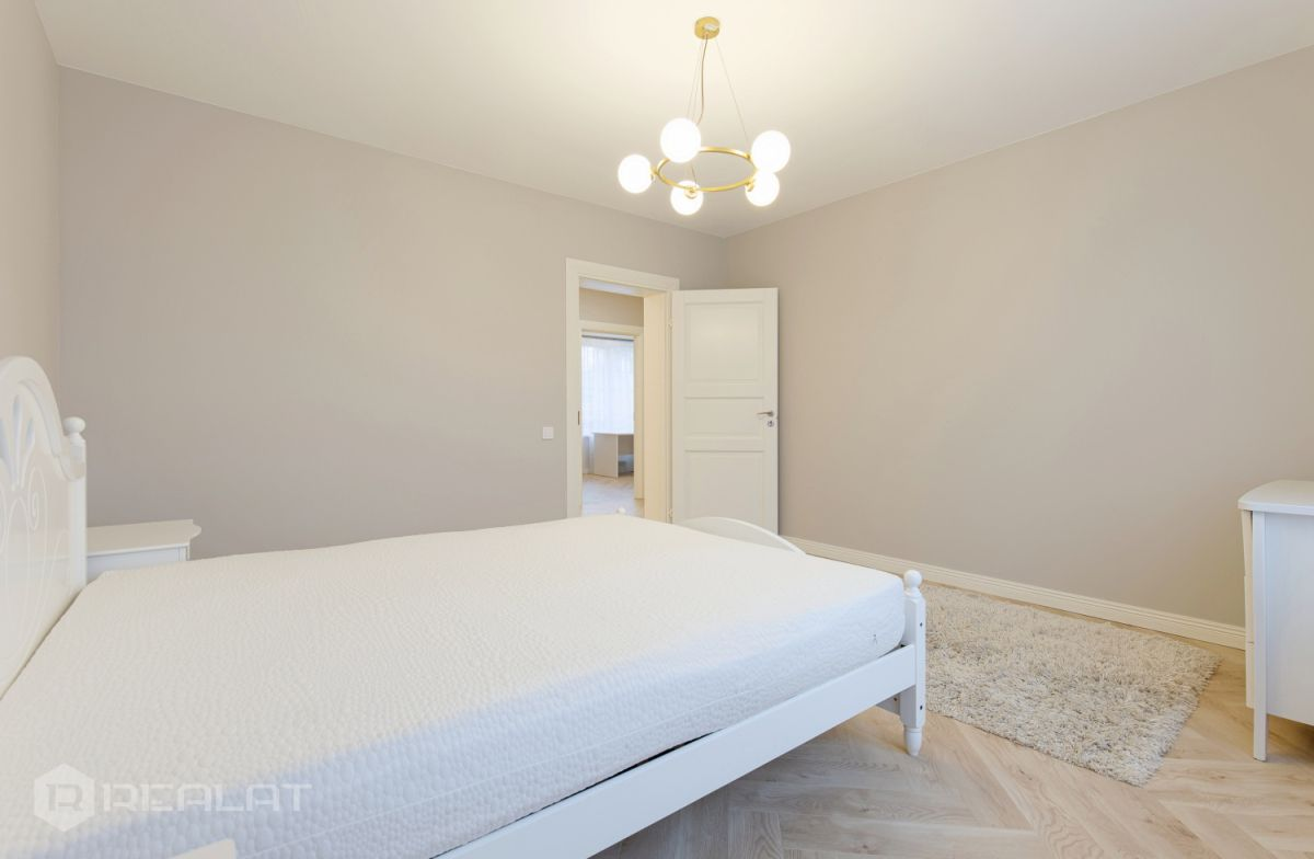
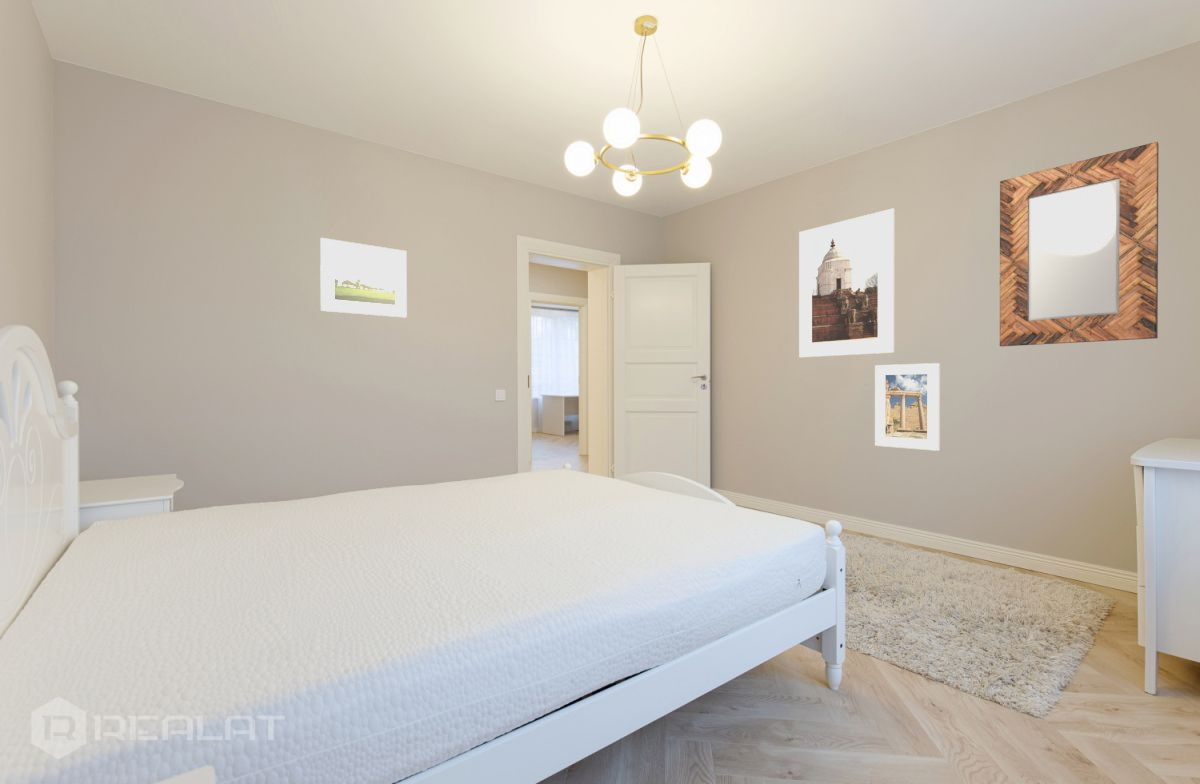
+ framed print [798,208,896,358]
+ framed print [319,237,408,318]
+ home mirror [999,141,1159,347]
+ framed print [874,362,941,452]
